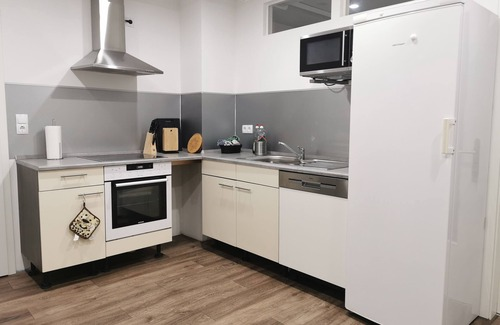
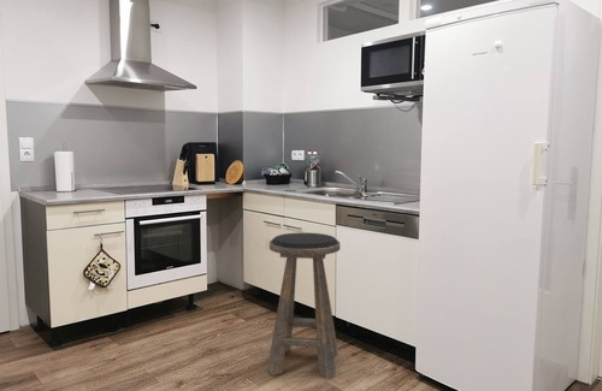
+ stool [266,231,341,380]
